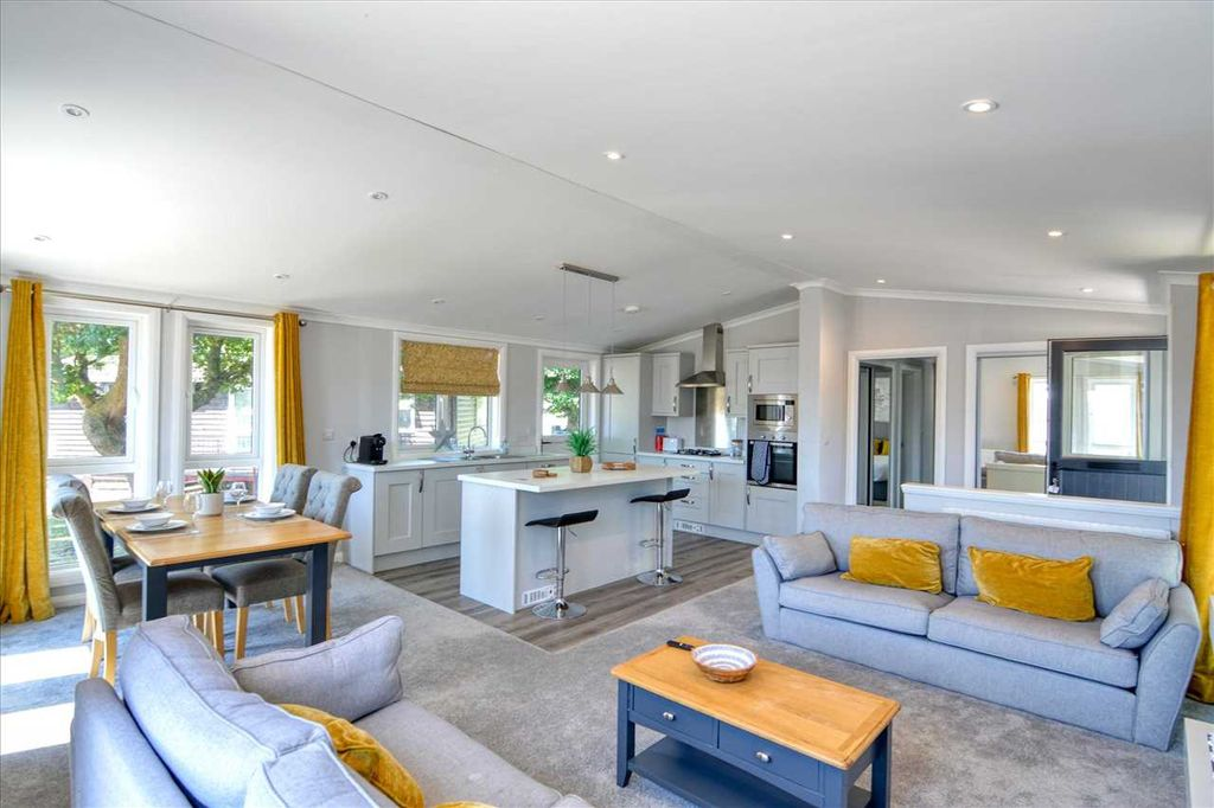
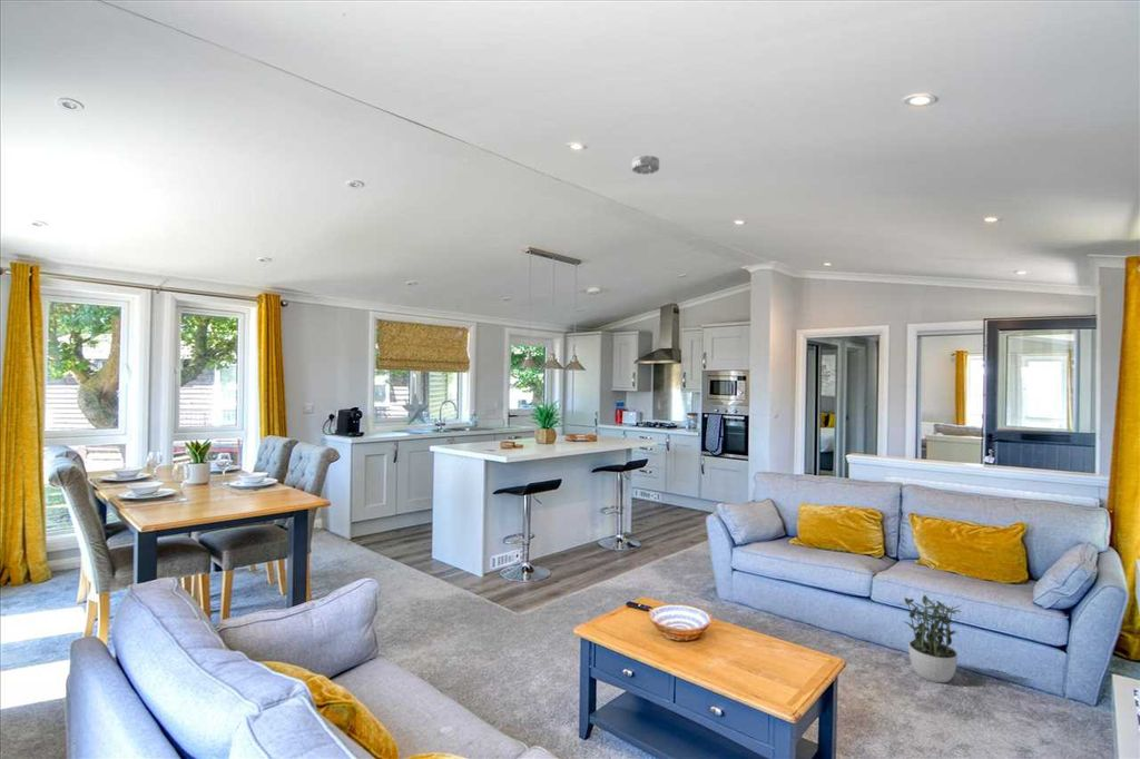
+ potted plant [897,594,963,683]
+ smoke detector [631,154,660,175]
